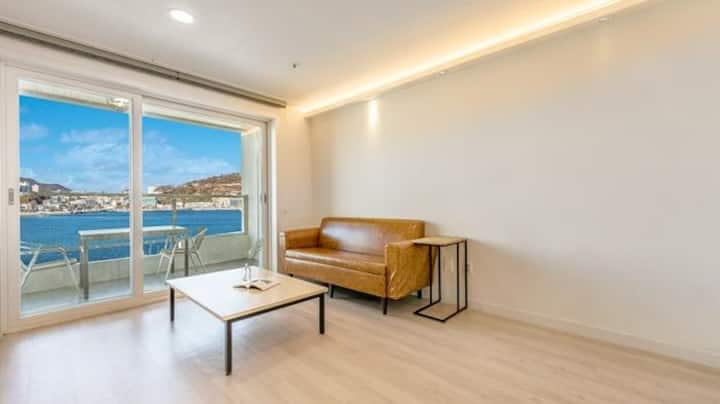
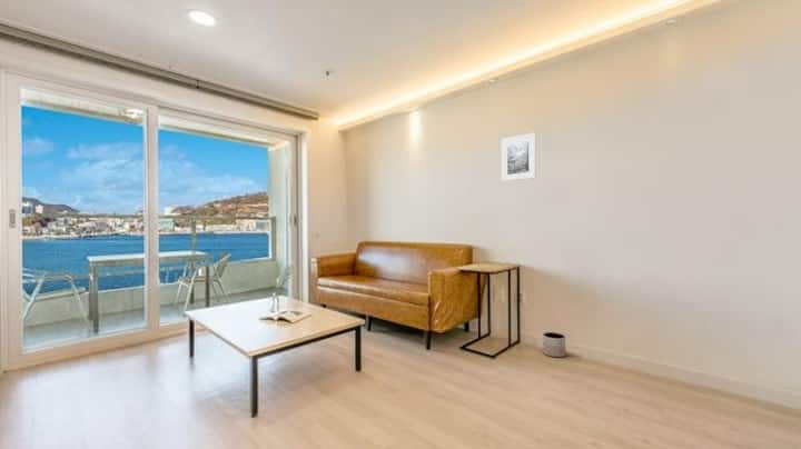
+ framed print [501,132,537,182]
+ planter [542,331,566,358]
